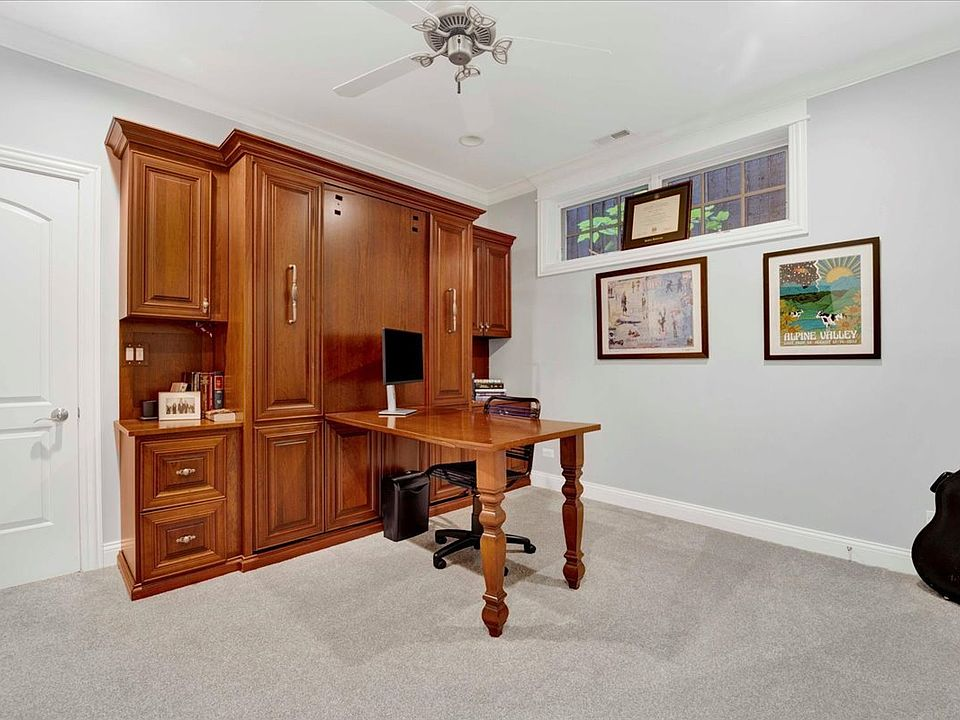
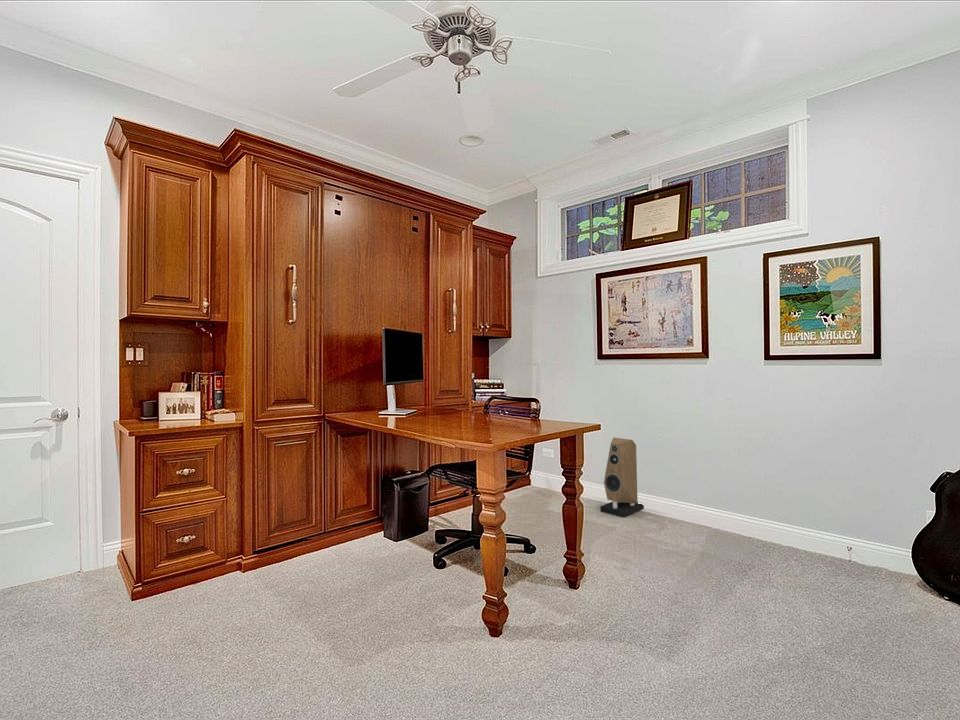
+ speaker [599,436,645,519]
